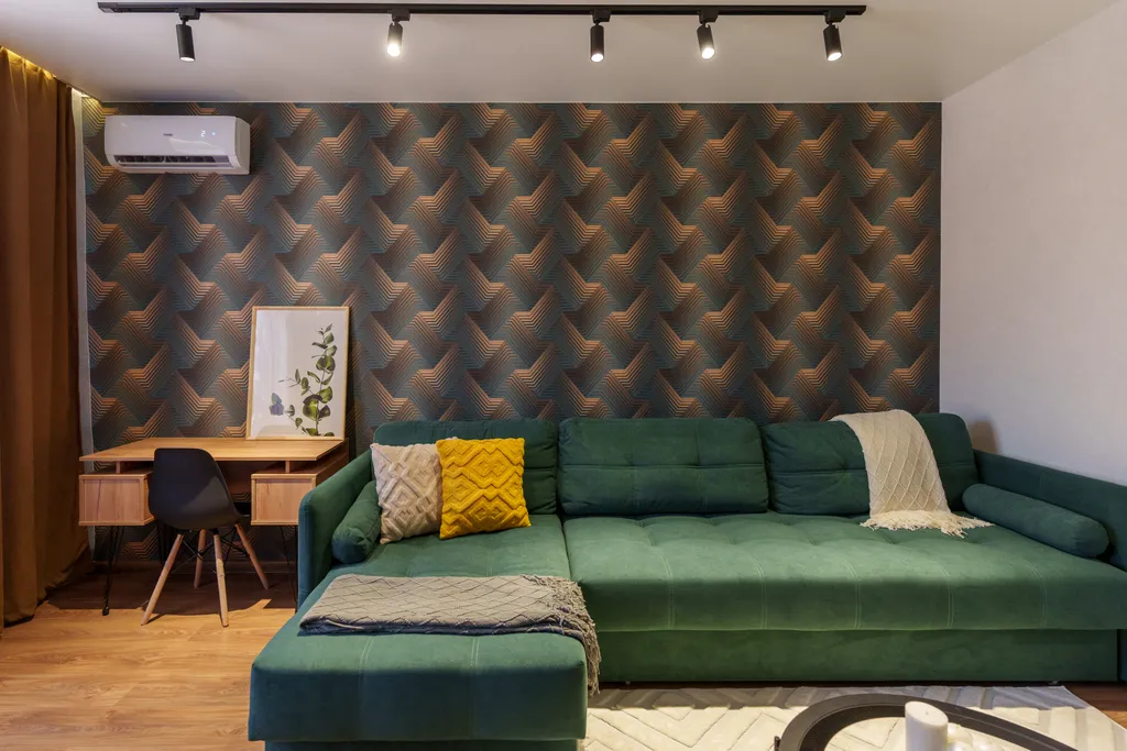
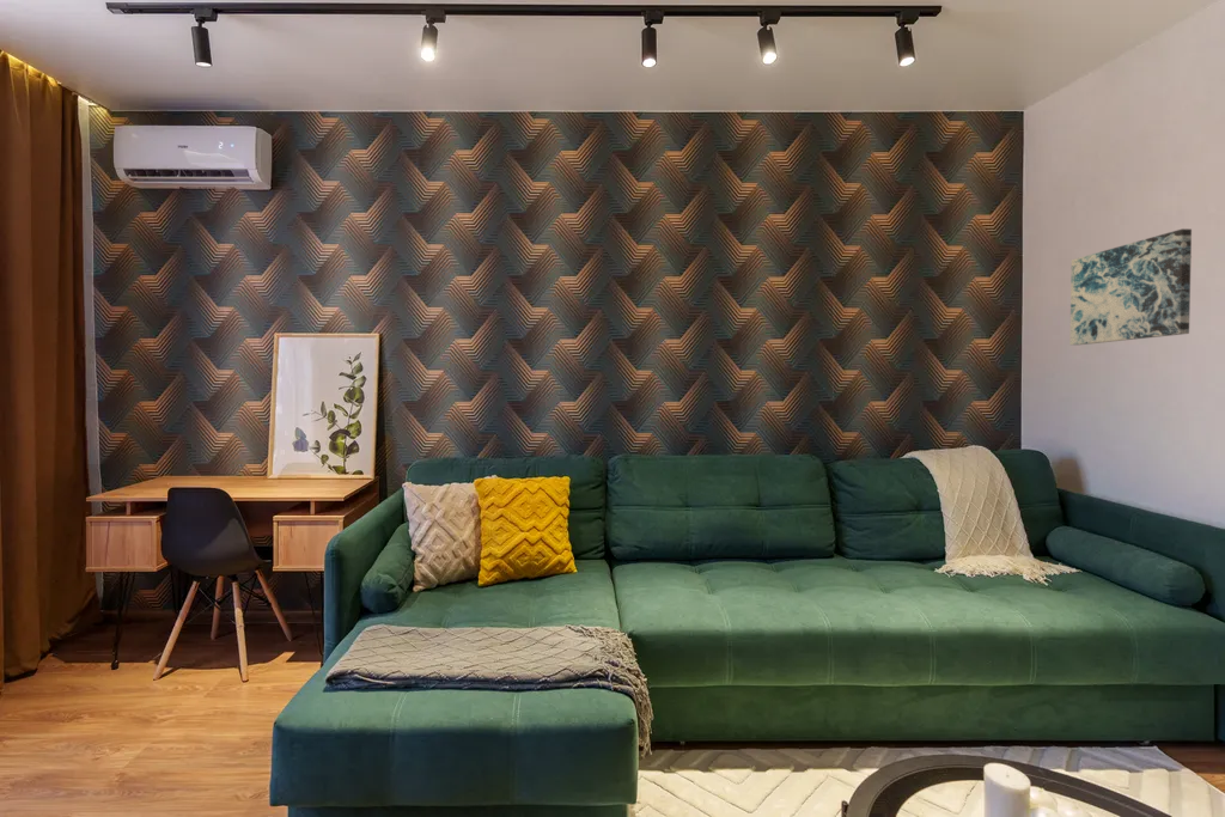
+ wall art [1068,227,1193,346]
